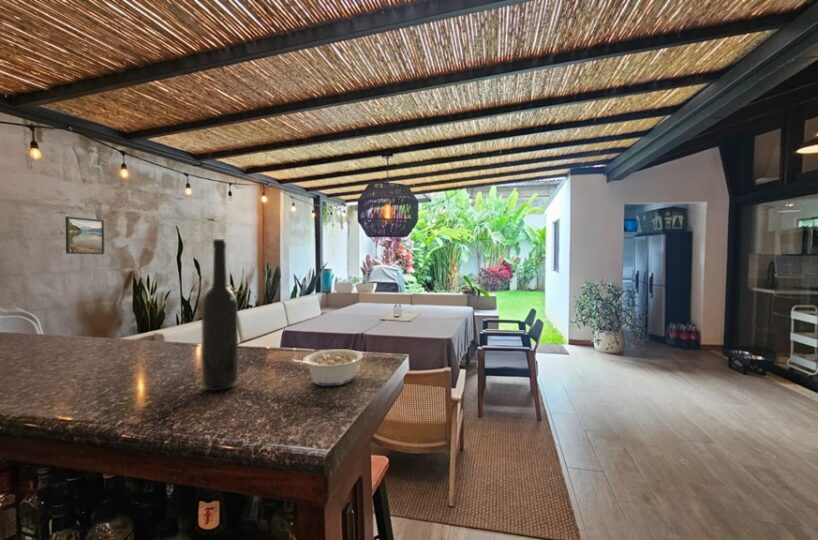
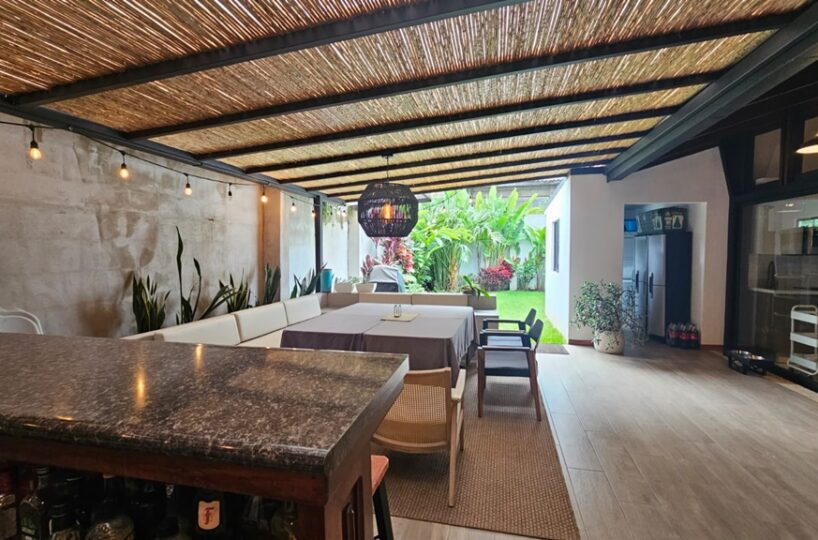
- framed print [64,215,105,255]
- bottle [201,238,239,392]
- legume [291,348,364,387]
